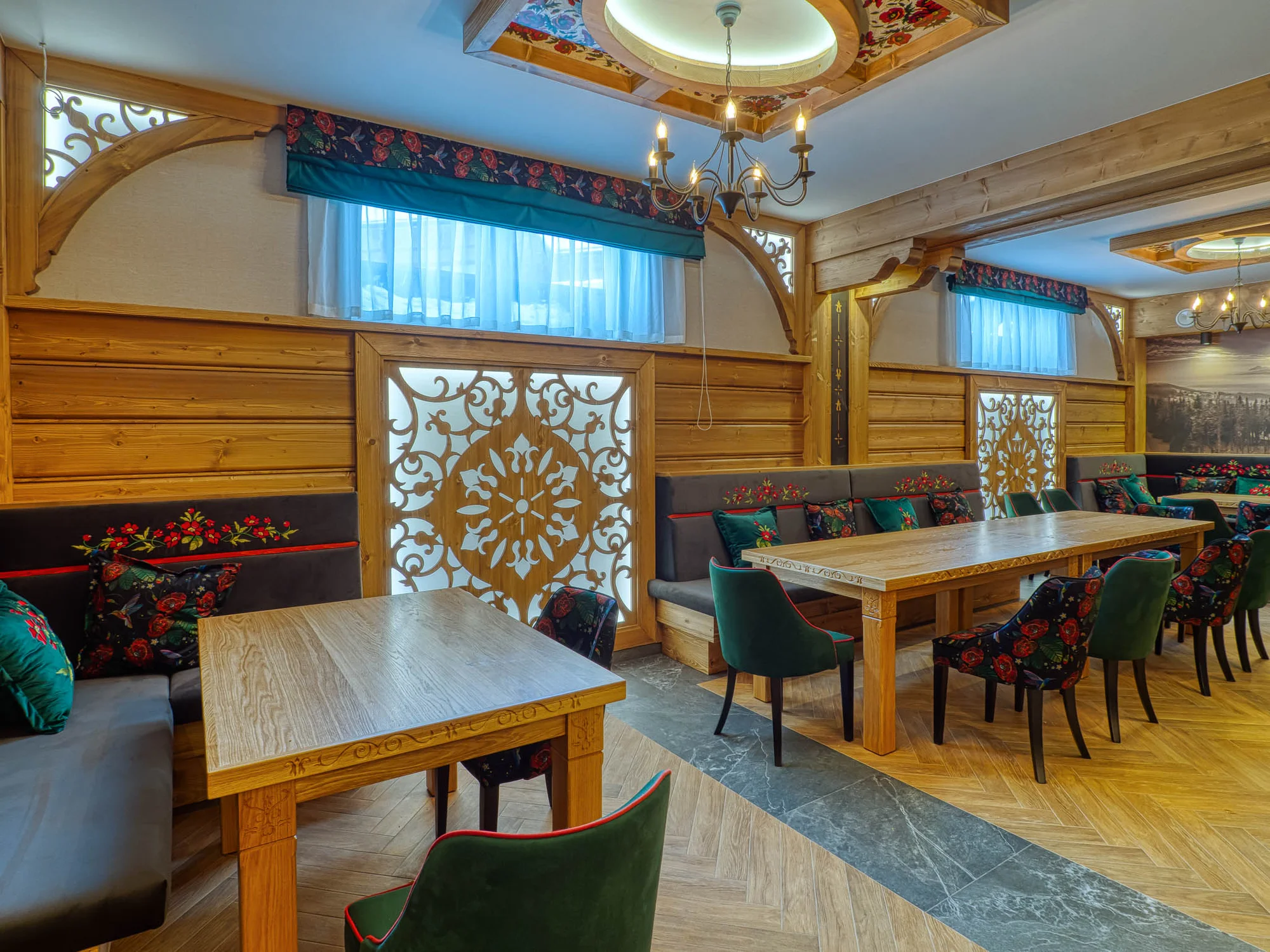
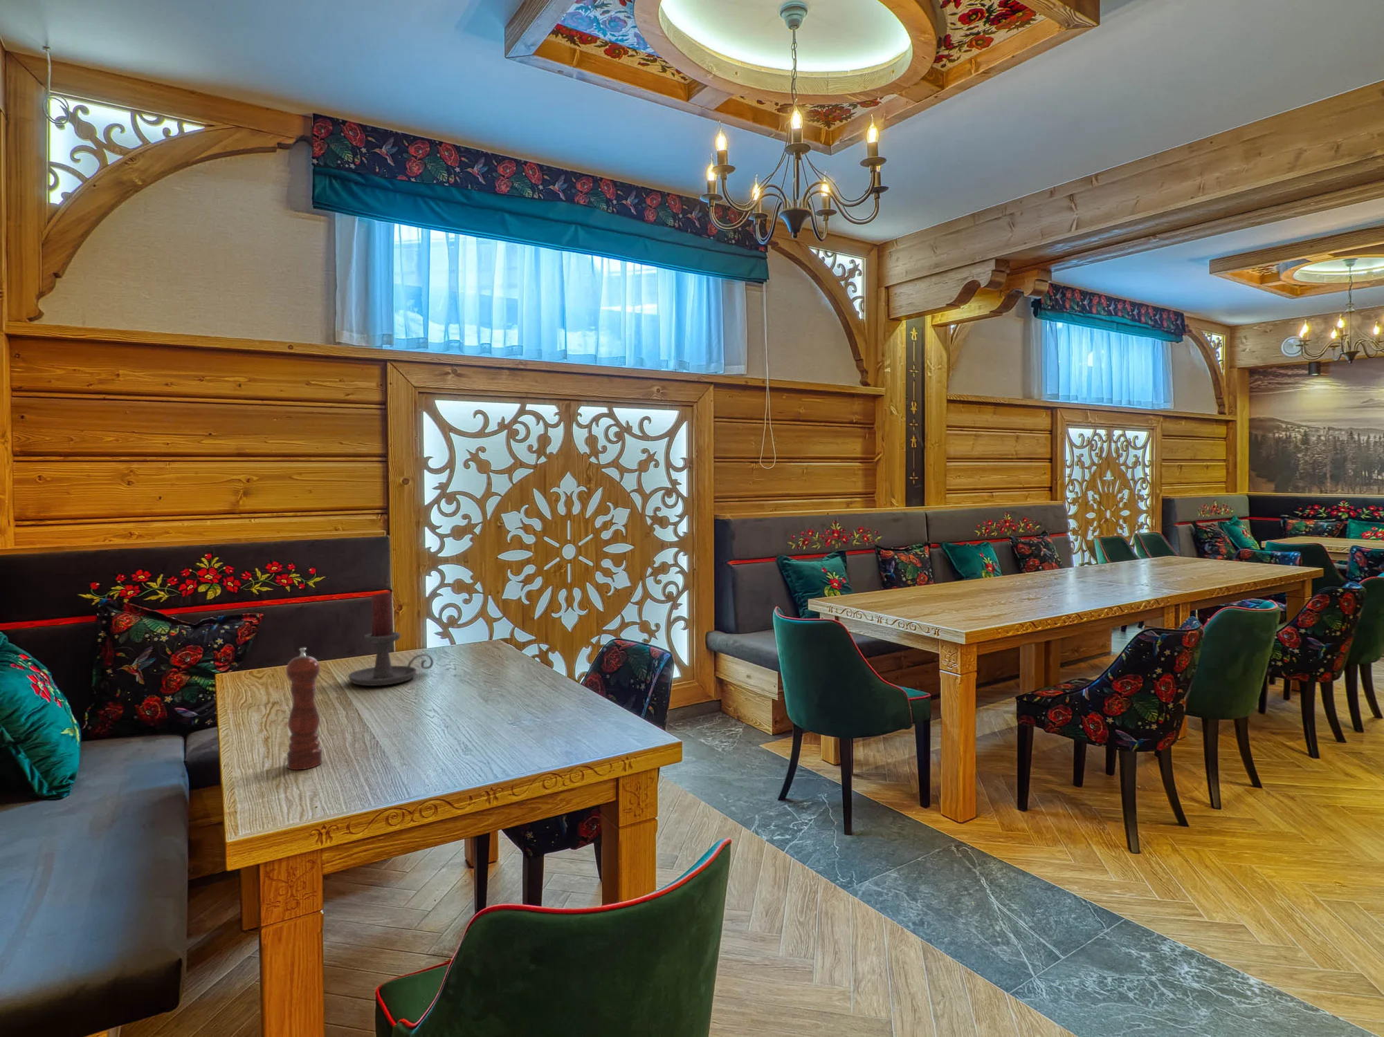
+ candle holder [348,591,434,686]
+ pepper mill [286,647,323,771]
